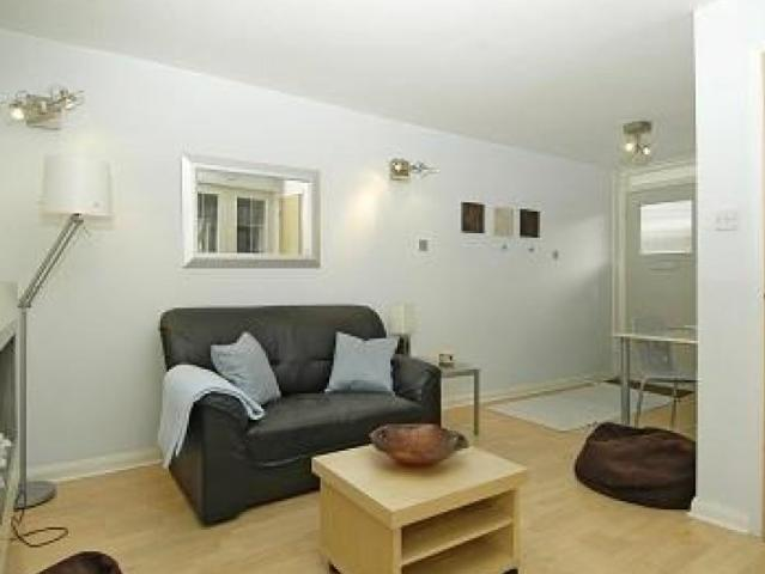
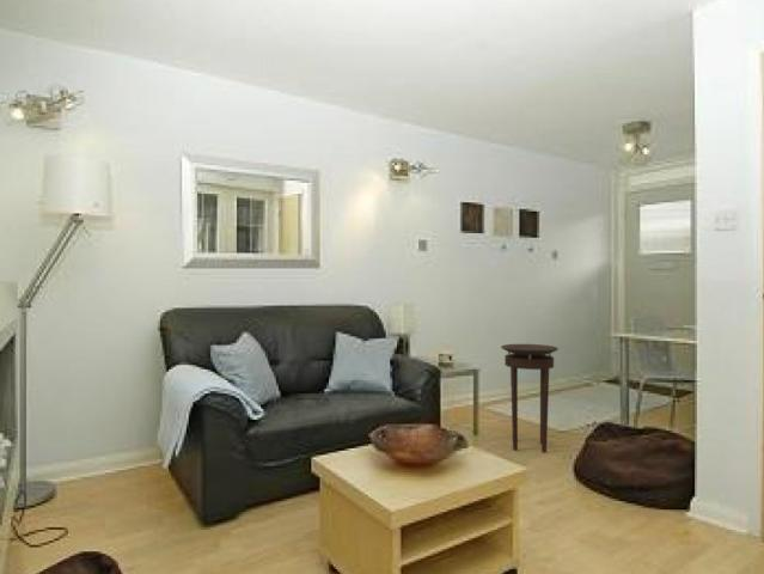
+ stool [500,343,560,453]
